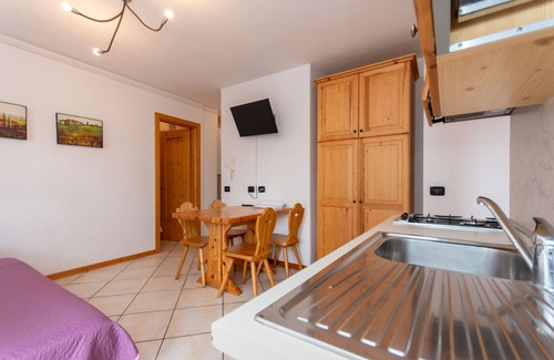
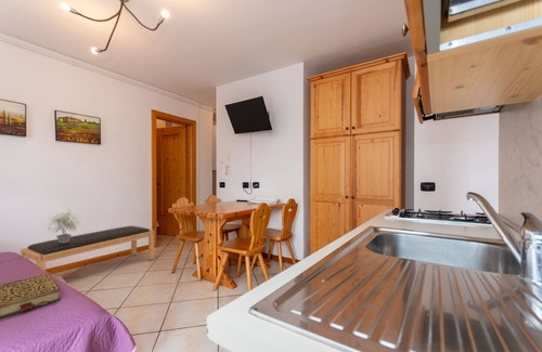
+ bench [20,225,155,272]
+ book [0,273,62,320]
+ potted plant [48,208,81,243]
